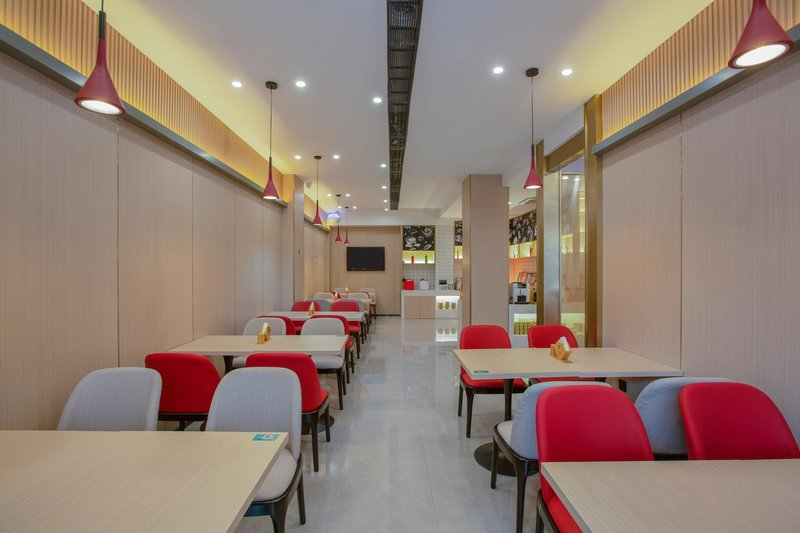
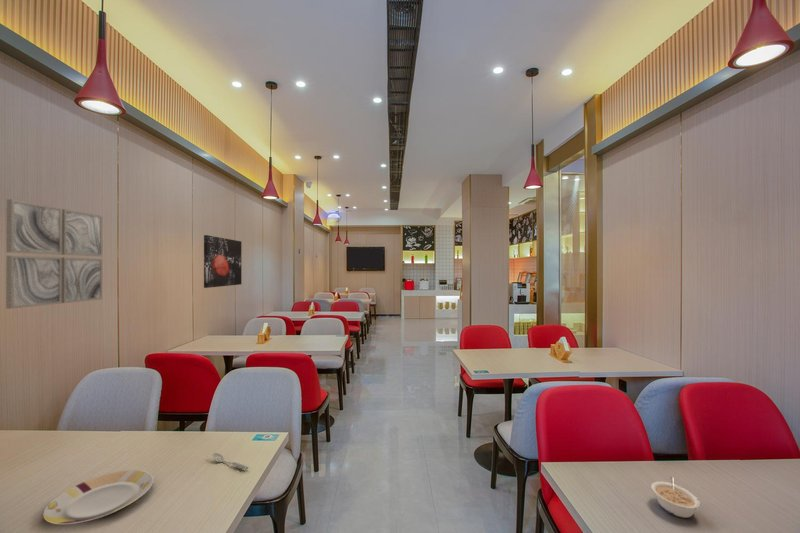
+ spoon [212,452,250,470]
+ wall art [5,198,104,310]
+ wall art [203,234,242,289]
+ plate [42,469,154,525]
+ legume [650,476,701,519]
